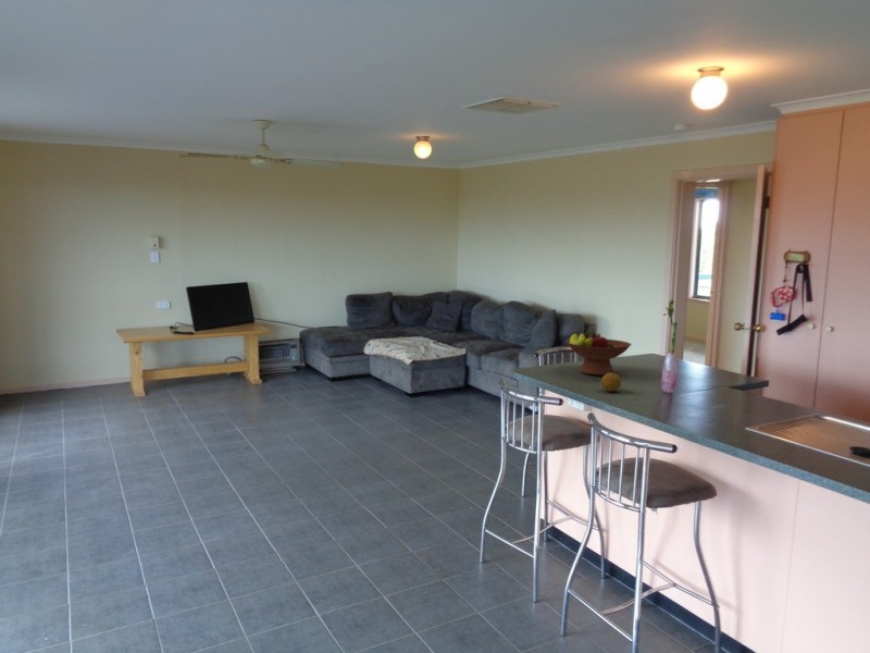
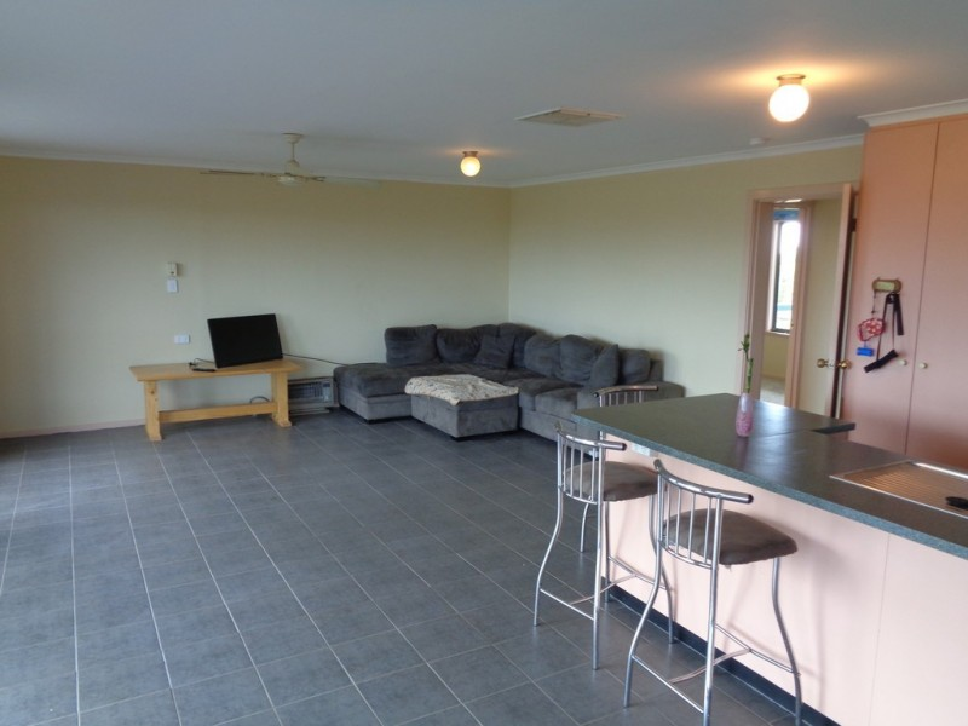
- fruit [600,372,622,393]
- fruit bowl [564,330,633,377]
